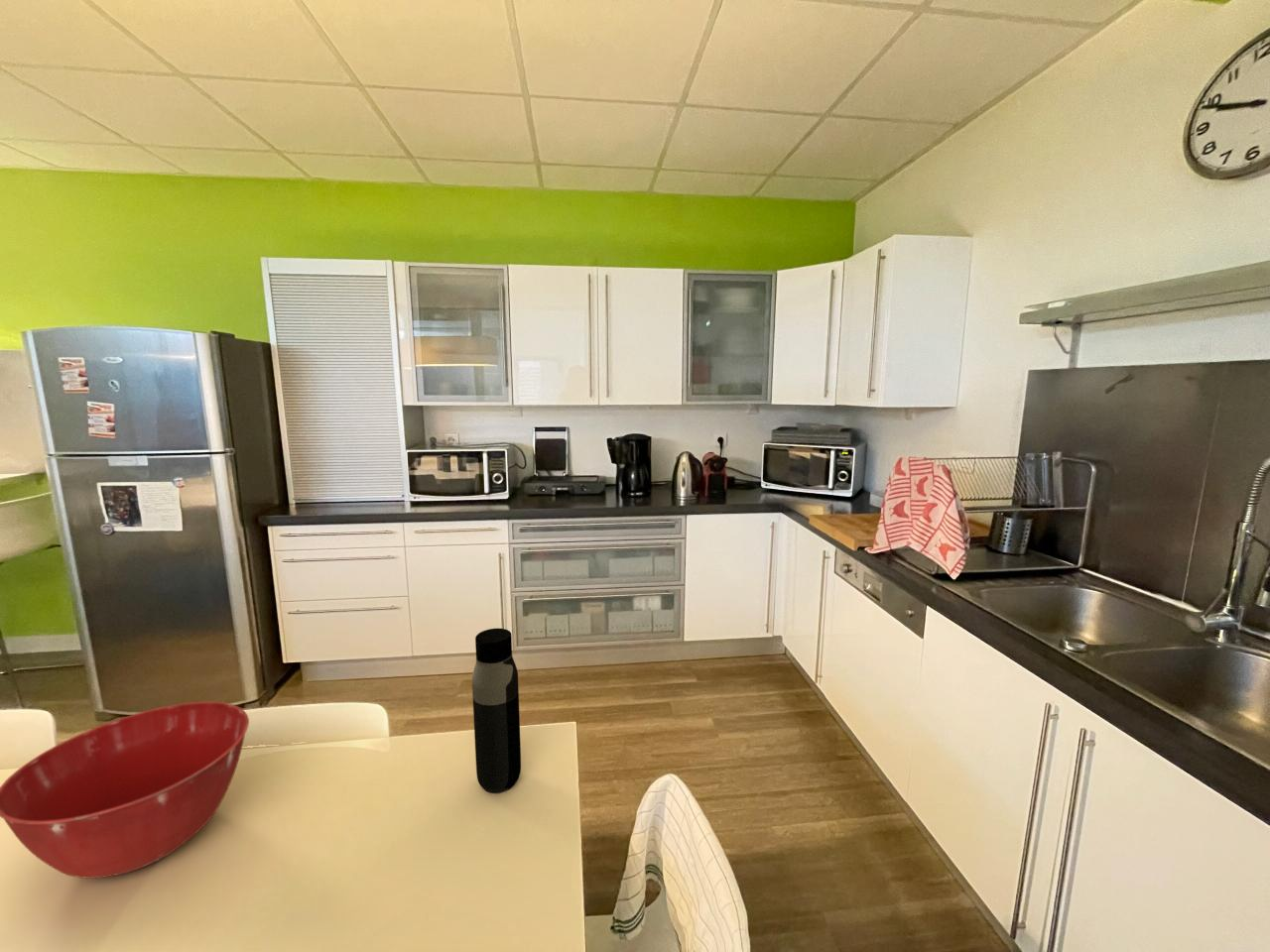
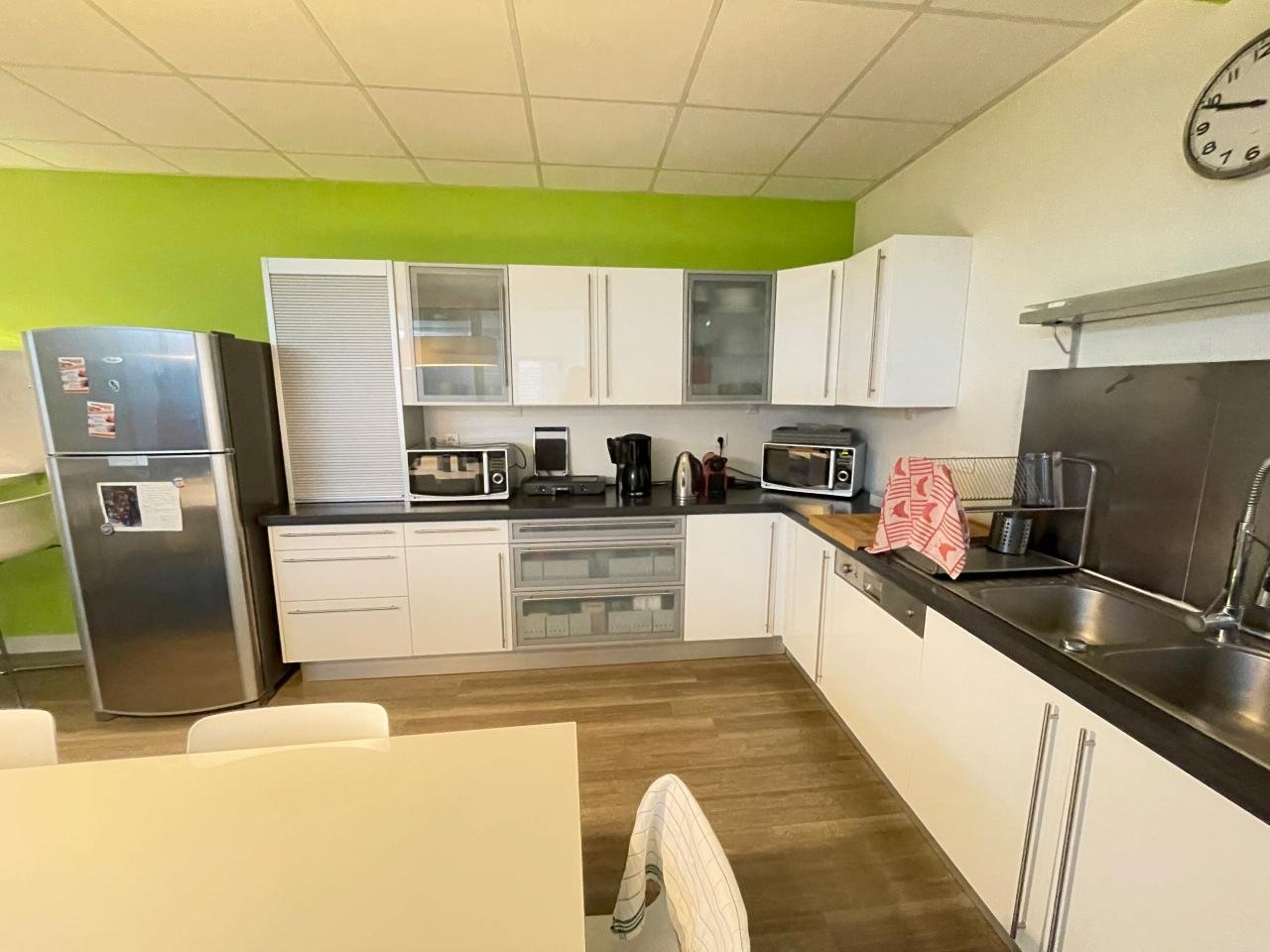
- mixing bowl [0,701,250,880]
- water bottle [471,628,522,794]
